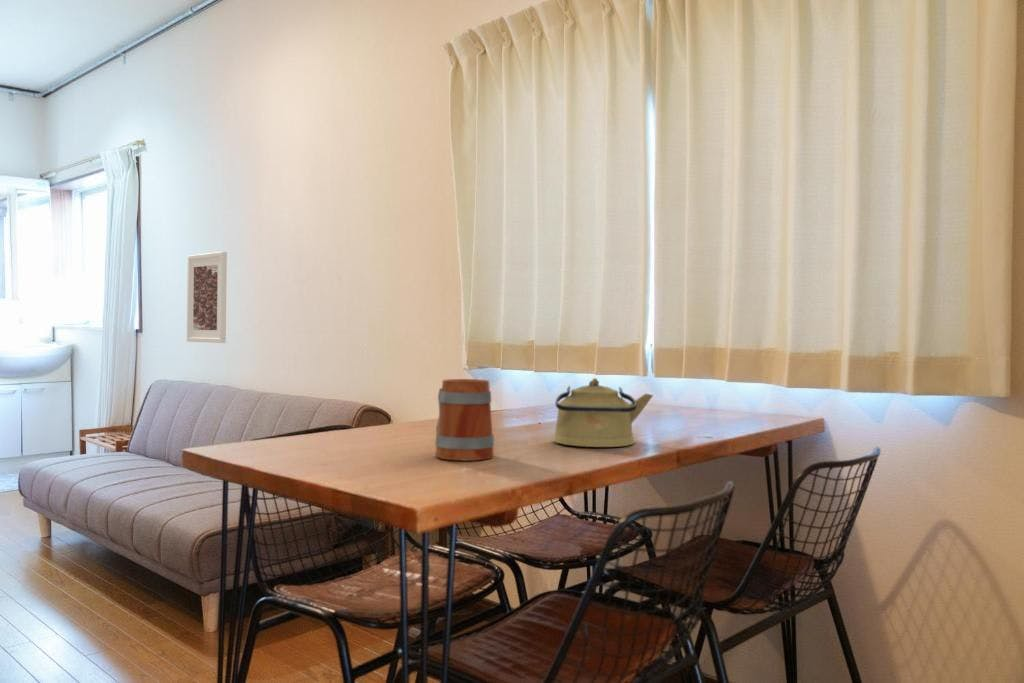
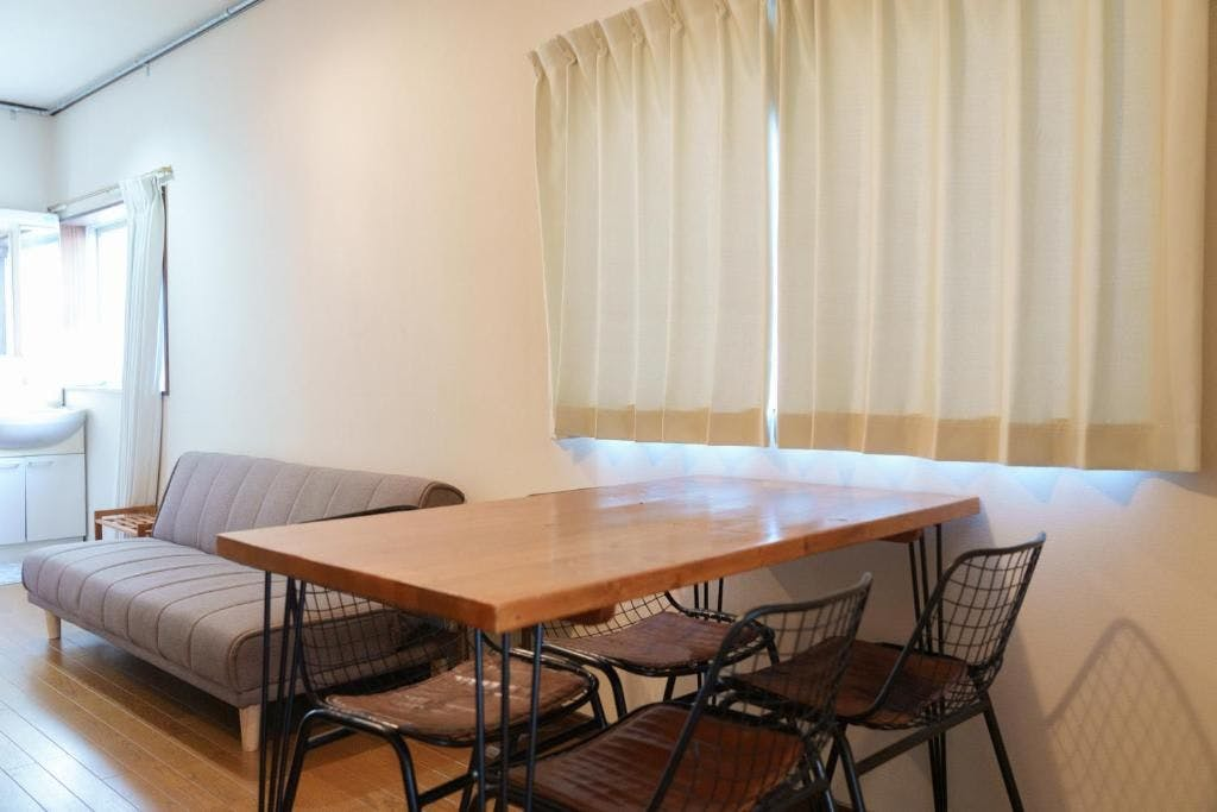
- kettle [552,377,654,448]
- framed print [186,250,228,344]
- mug [434,378,495,462]
